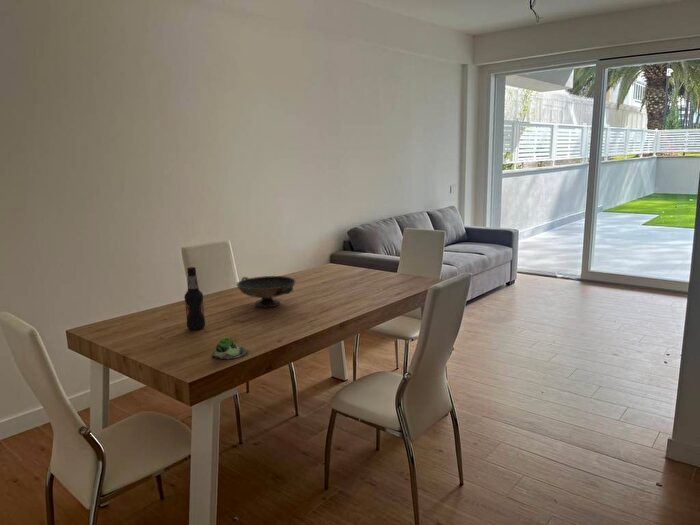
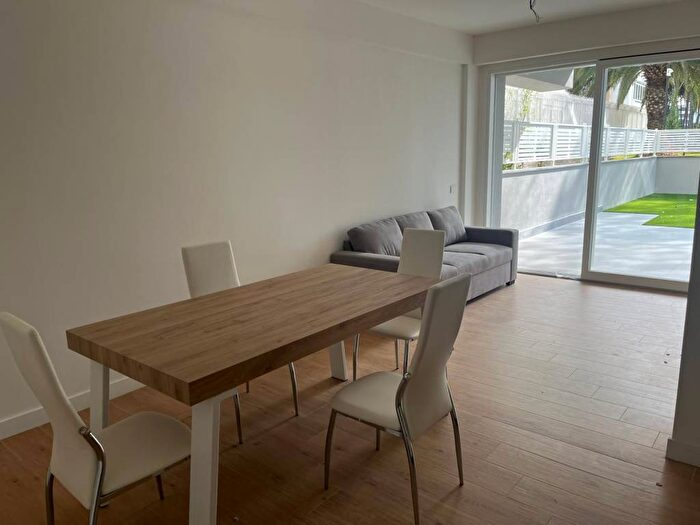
- decorative bowl [236,275,297,308]
- succulent plant [211,336,249,360]
- bottle [183,266,206,331]
